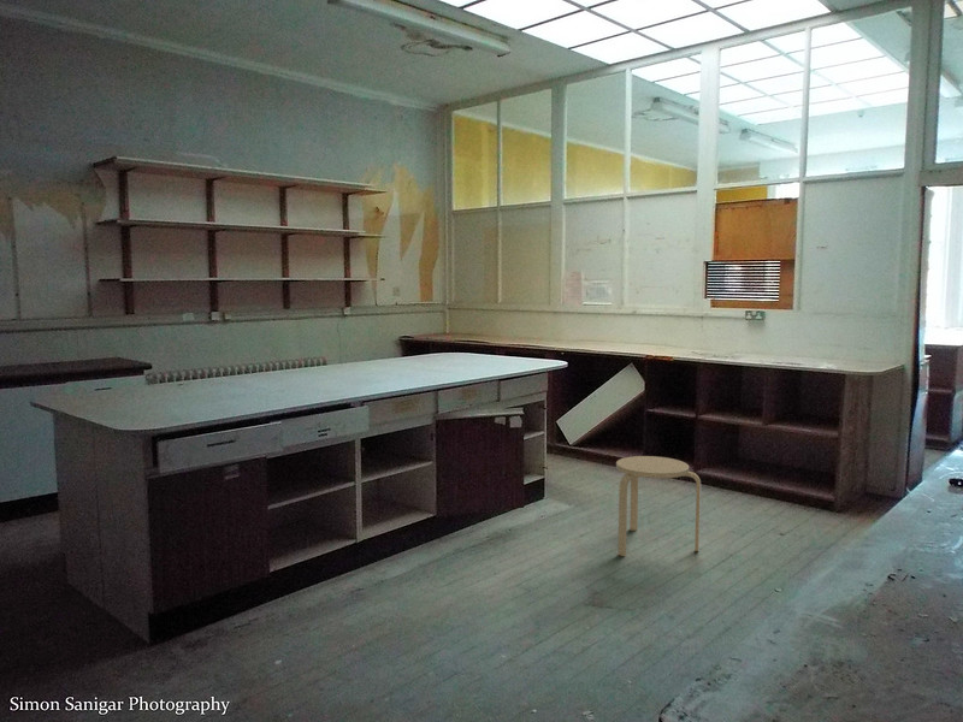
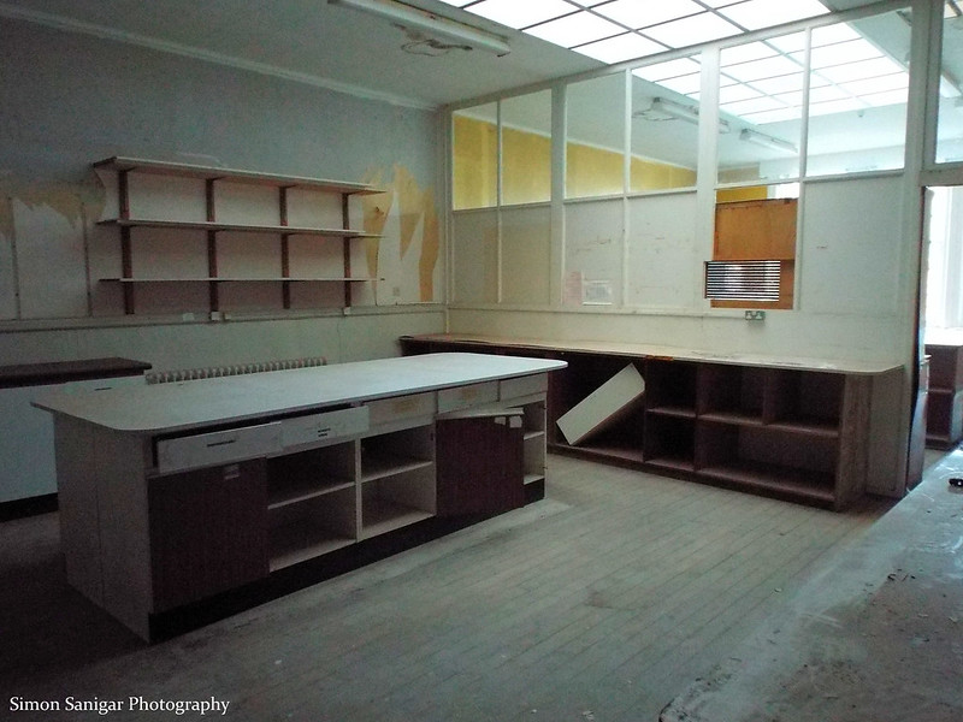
- stool [615,455,702,557]
